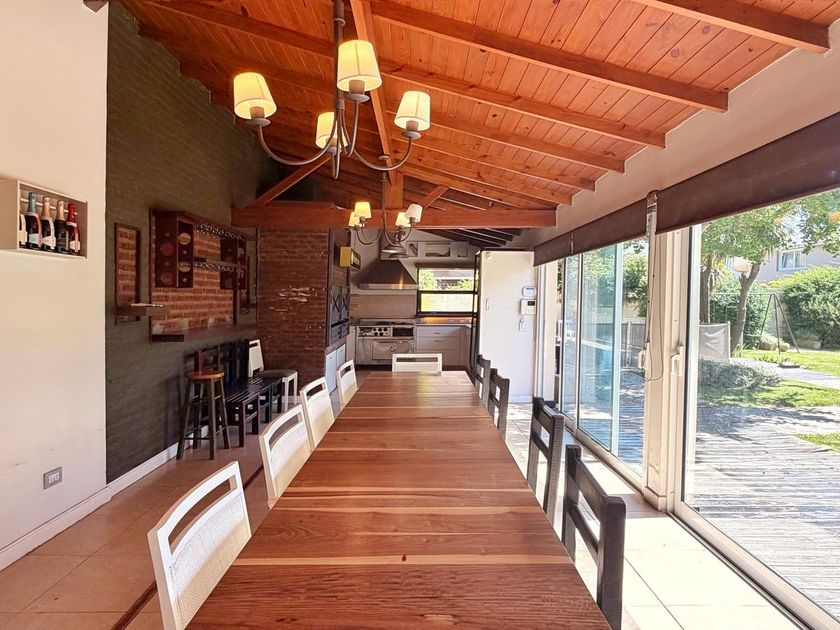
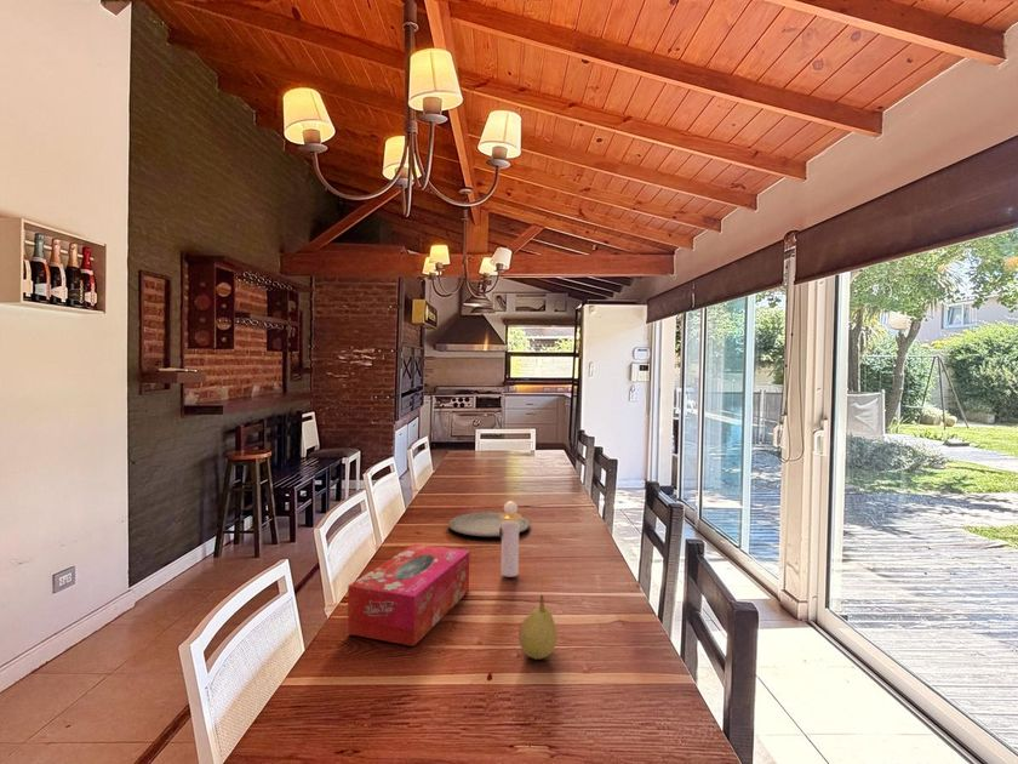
+ perfume bottle [498,500,522,577]
+ tissue box [347,543,470,648]
+ plate [447,511,531,537]
+ fruit [517,593,559,661]
